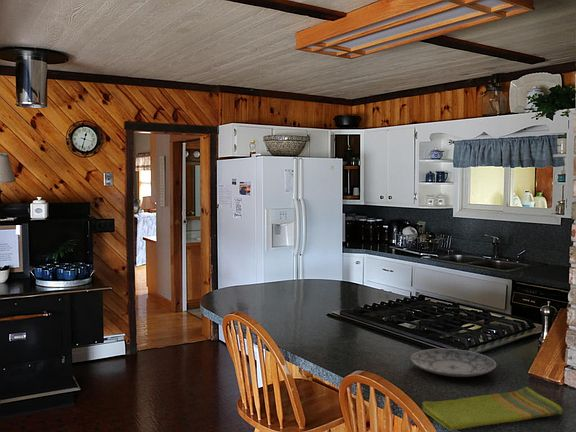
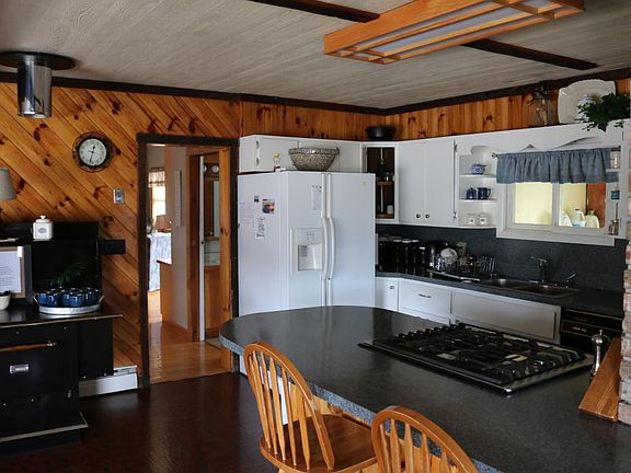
- dish towel [421,386,564,432]
- plate [409,348,497,378]
